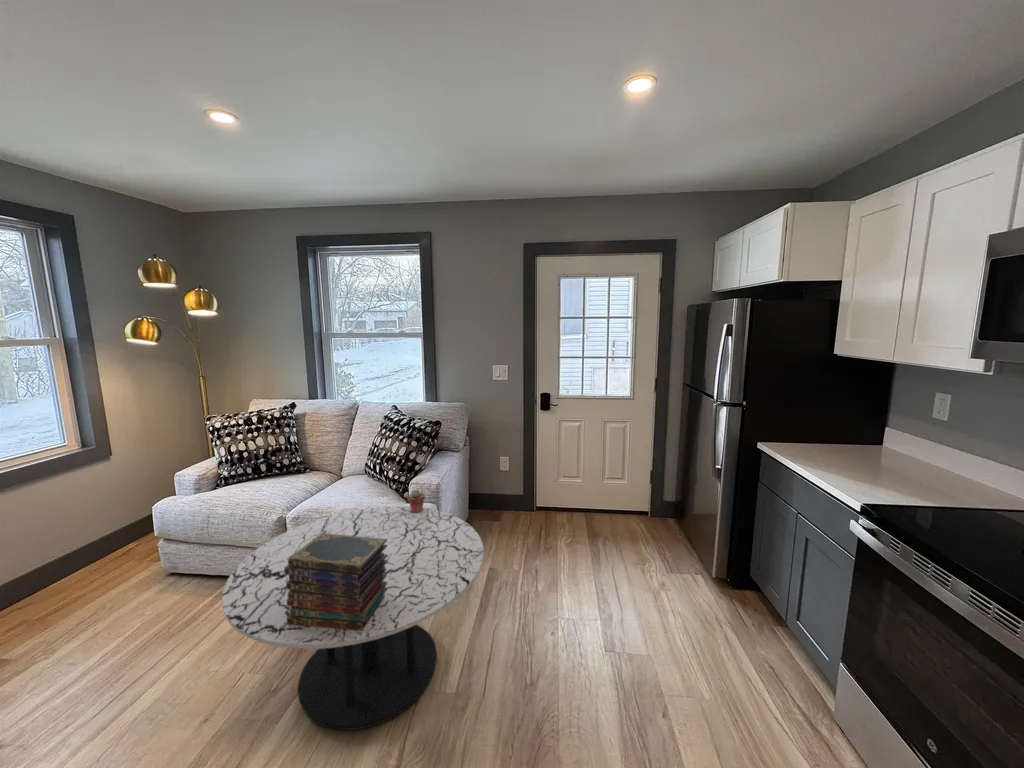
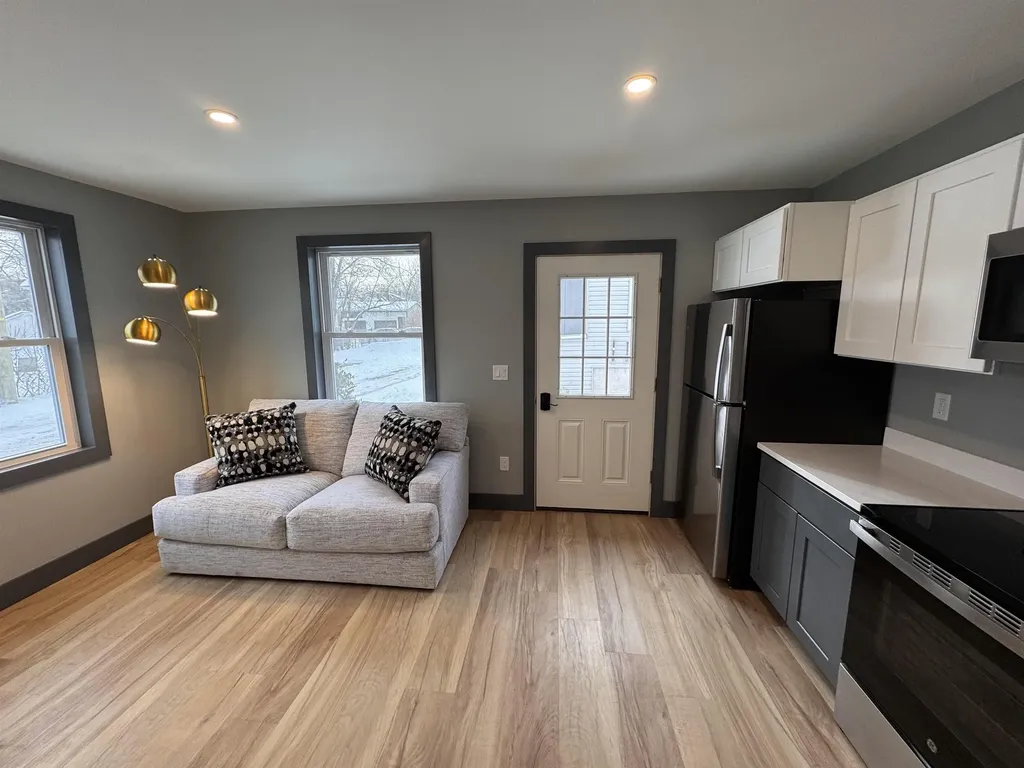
- book stack [284,533,388,631]
- coffee table [221,505,484,731]
- potted succulent [406,488,426,513]
